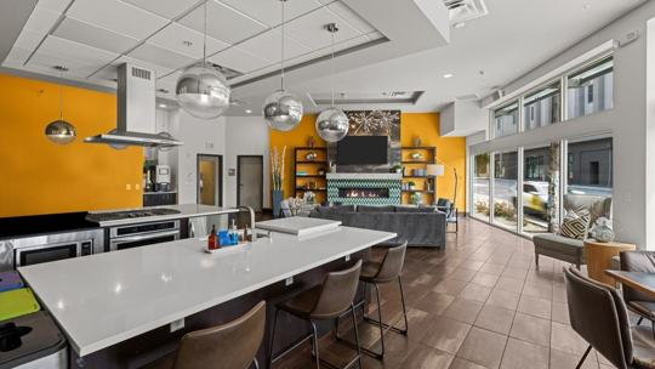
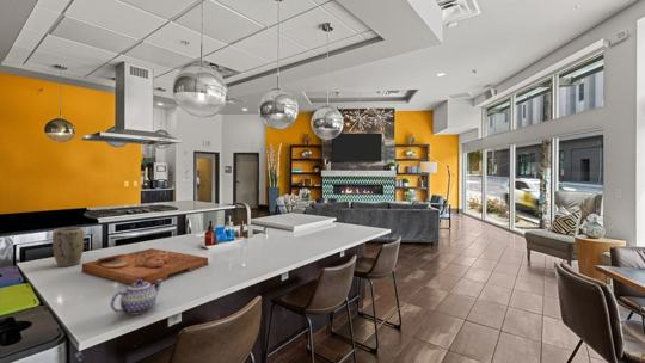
+ cutting board [81,247,209,285]
+ plant pot [51,227,85,267]
+ teapot [109,279,164,316]
